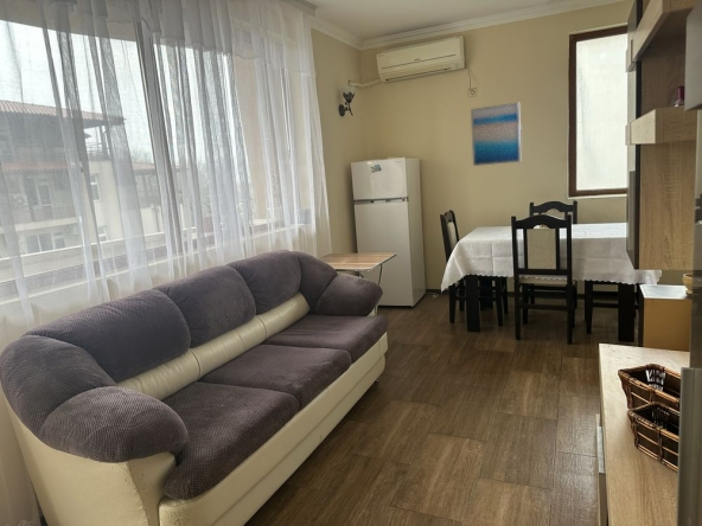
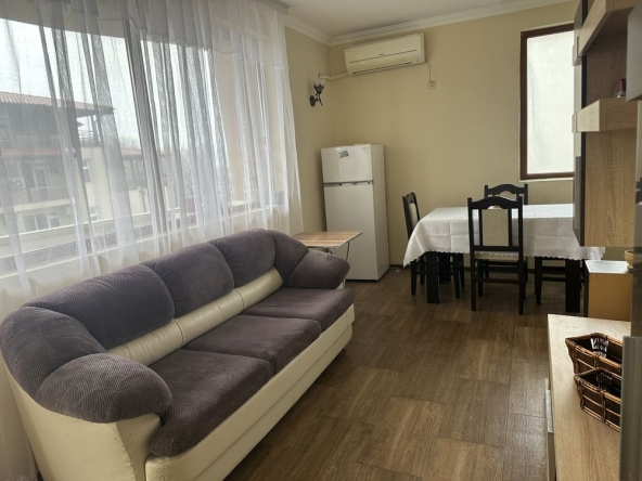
- wall art [470,102,522,167]
